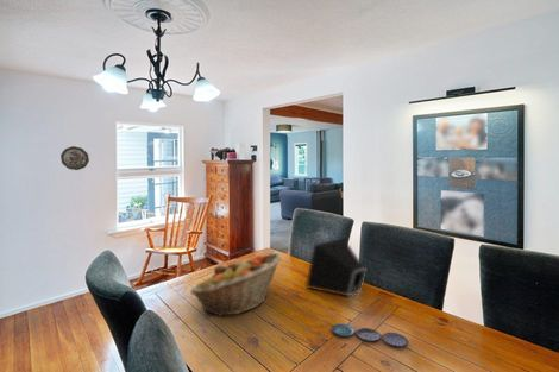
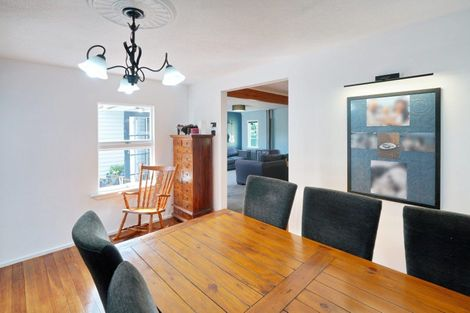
- speaker [304,238,366,298]
- plate [331,323,409,347]
- decorative plate [59,145,90,171]
- fruit basket [190,252,282,317]
